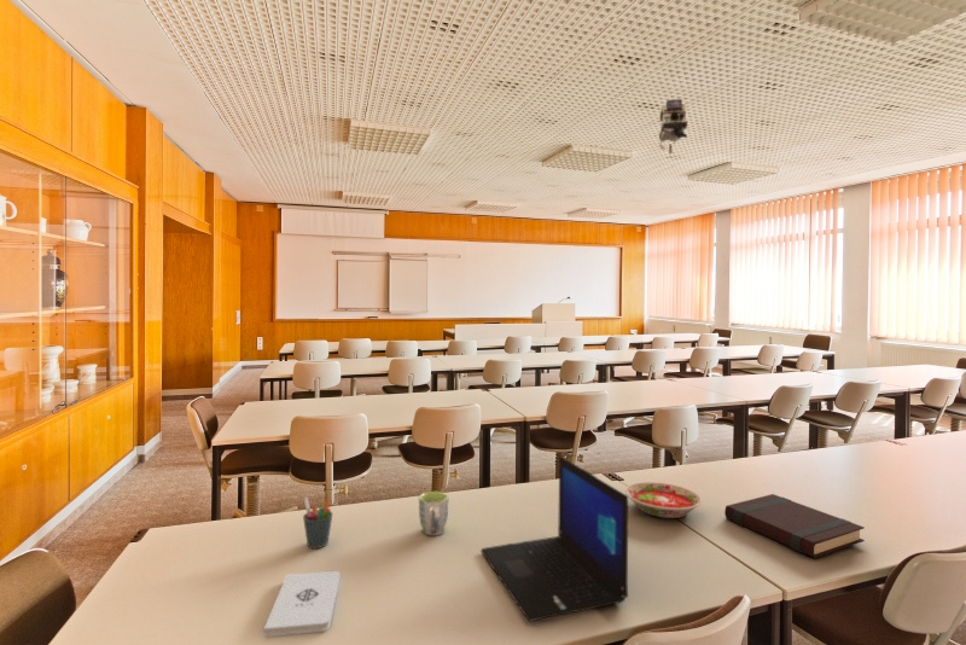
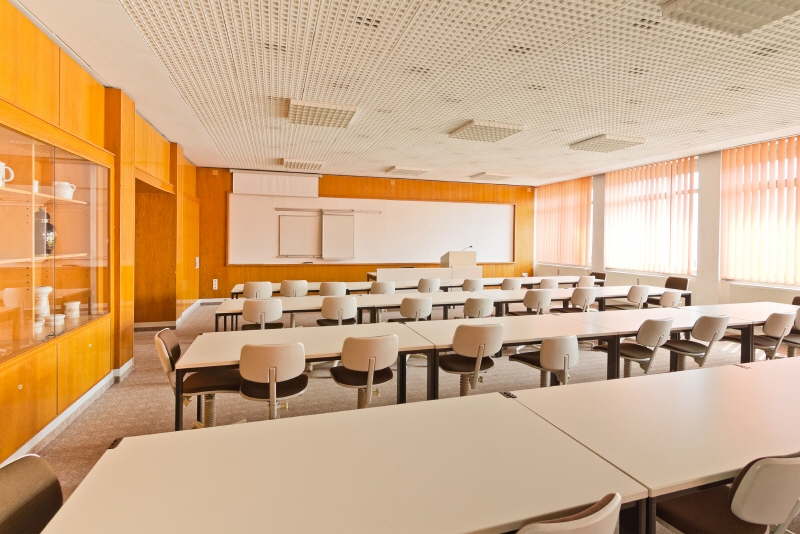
- mug [418,490,450,536]
- book [723,493,866,559]
- laptop [479,454,629,622]
- bowl [624,482,703,519]
- pen holder [302,496,333,550]
- notepad [263,570,341,638]
- camera [658,98,688,155]
